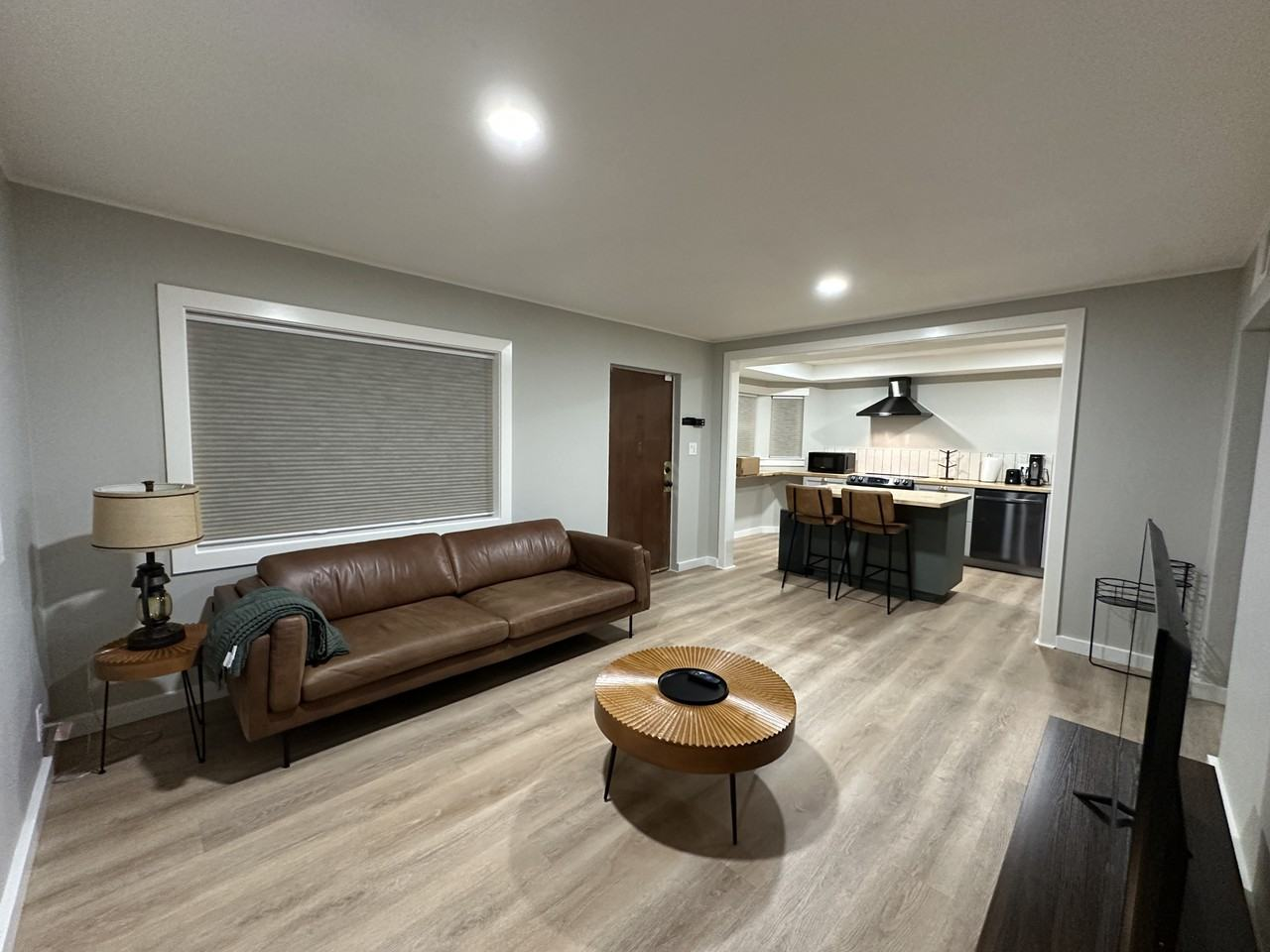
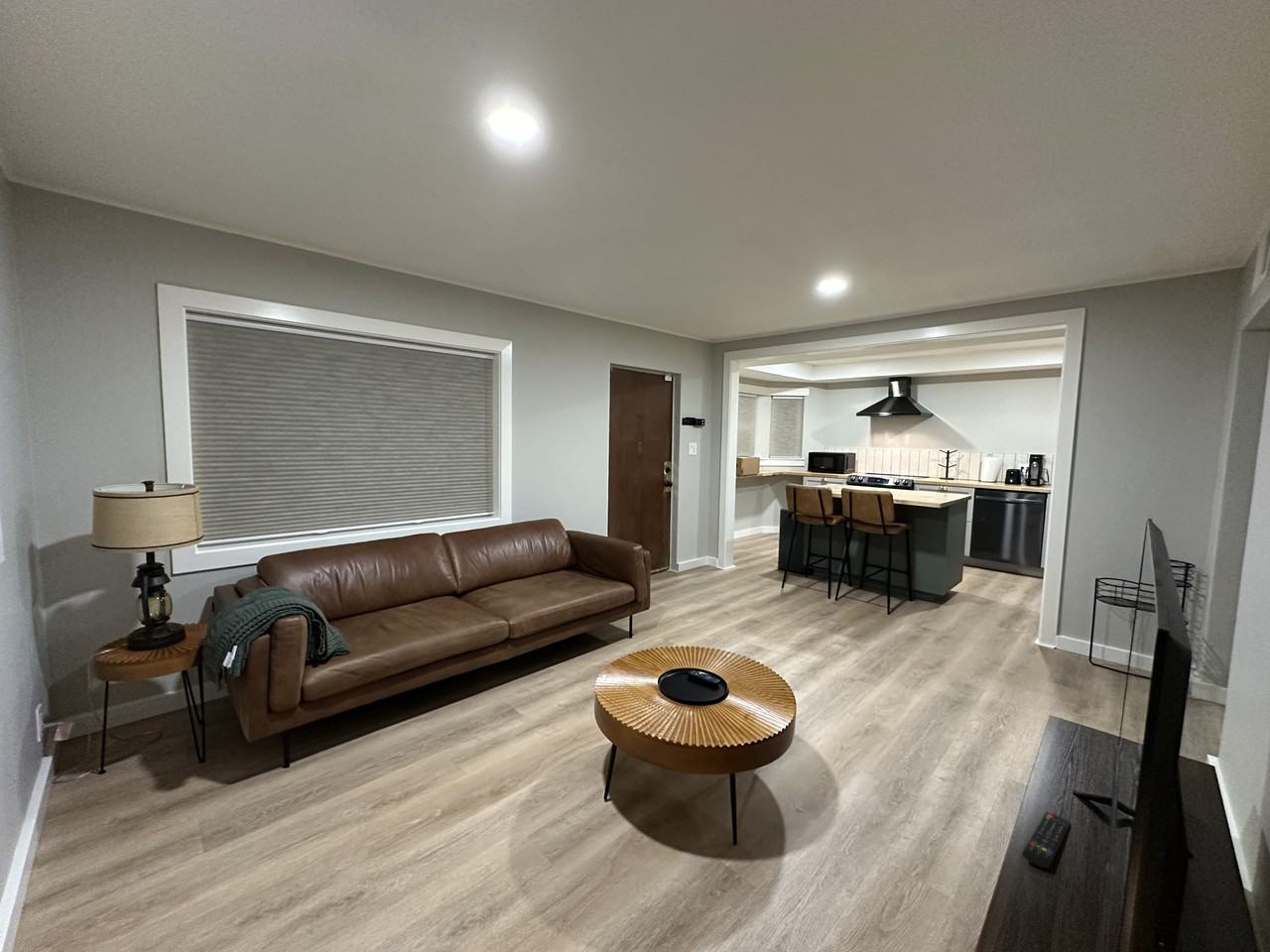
+ remote control [1021,811,1072,870]
